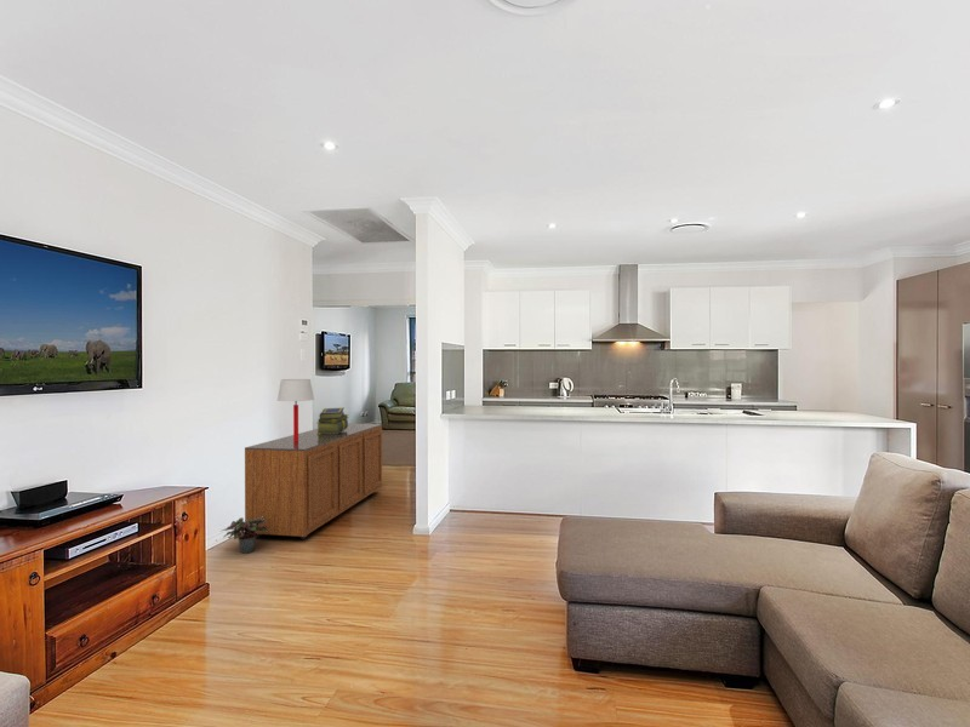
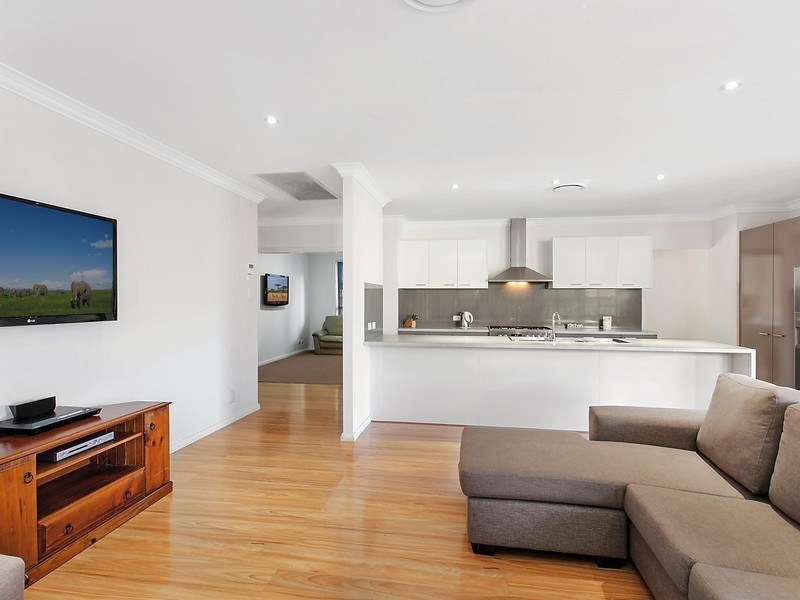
- sideboard [244,423,383,540]
- potted plant [221,516,269,555]
- stack of books [315,407,350,434]
- table lamp [276,378,315,443]
